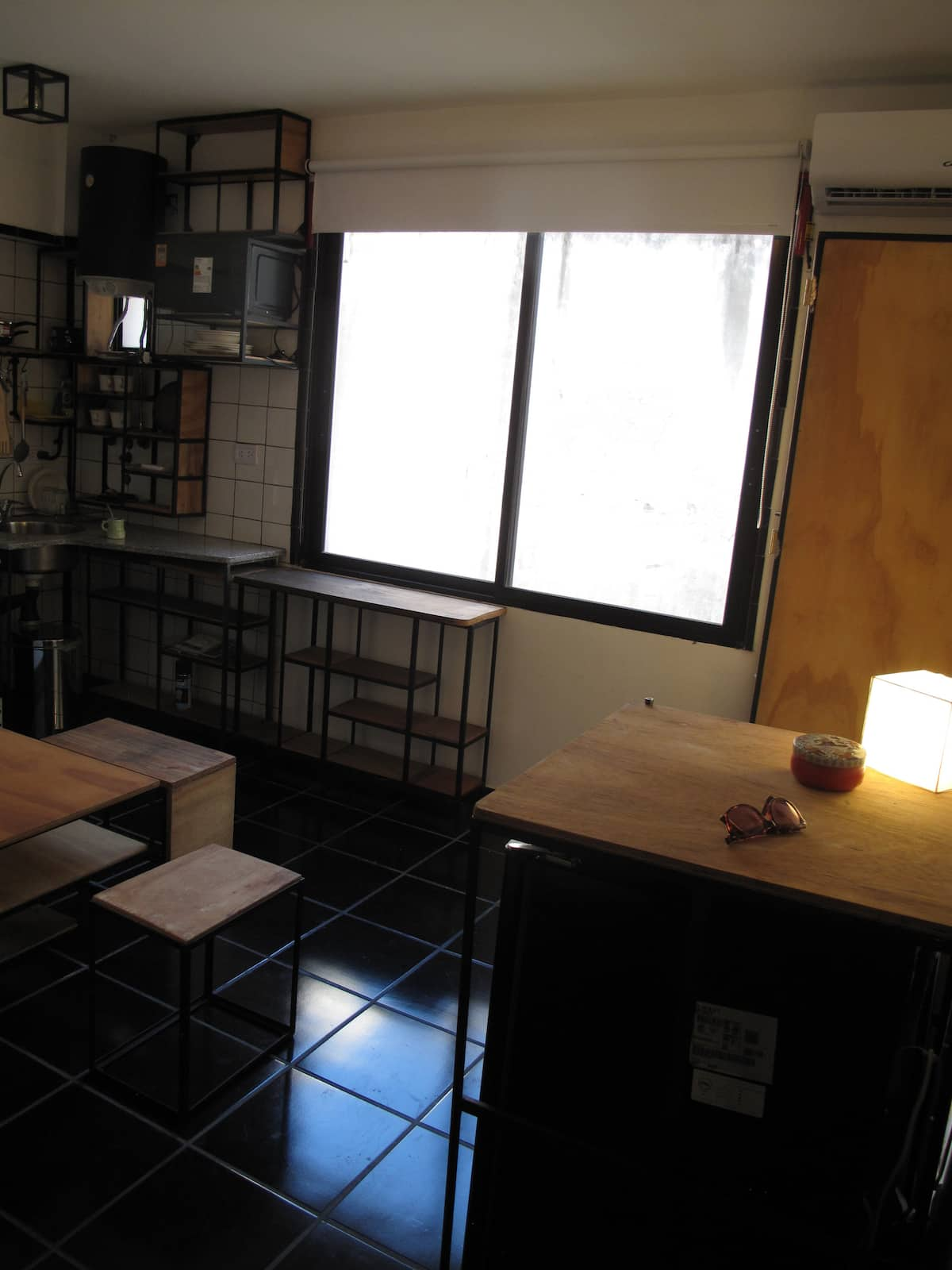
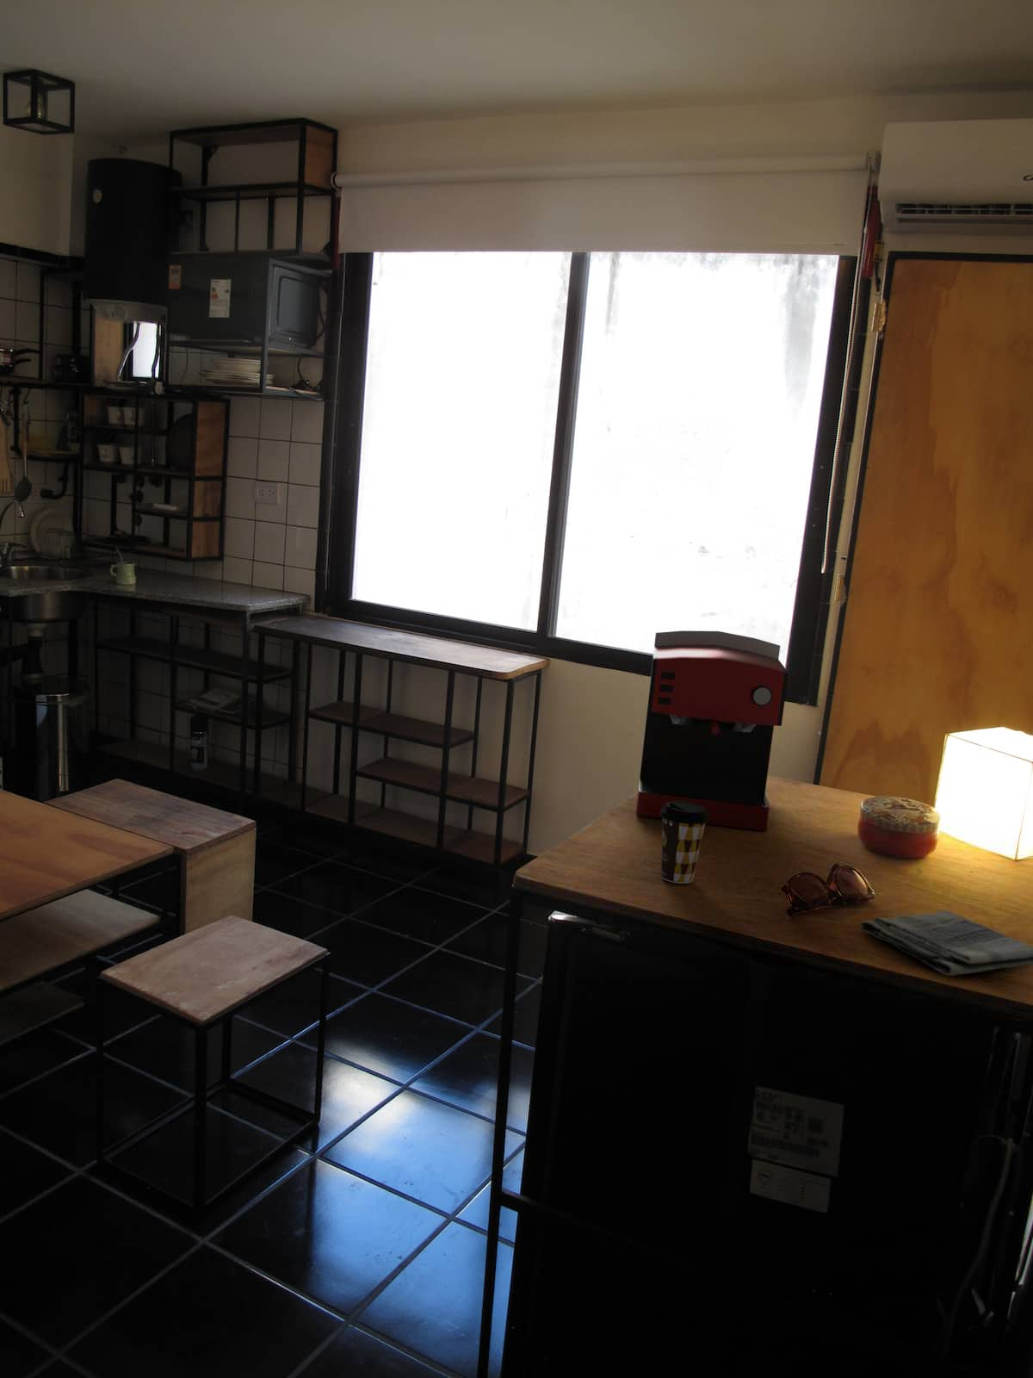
+ coffee maker [635,629,789,832]
+ dish towel [860,909,1033,977]
+ coffee cup [660,801,709,884]
